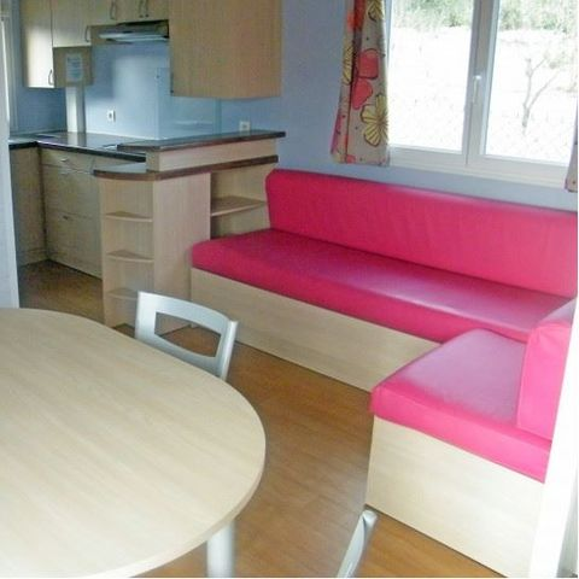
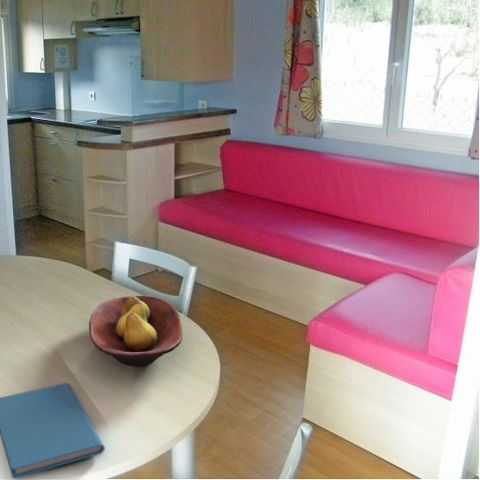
+ book [0,382,106,479]
+ fruit bowl [88,294,184,368]
